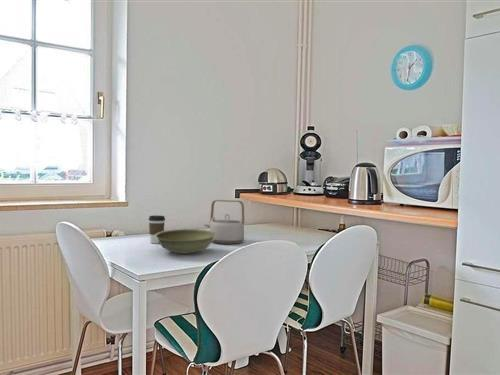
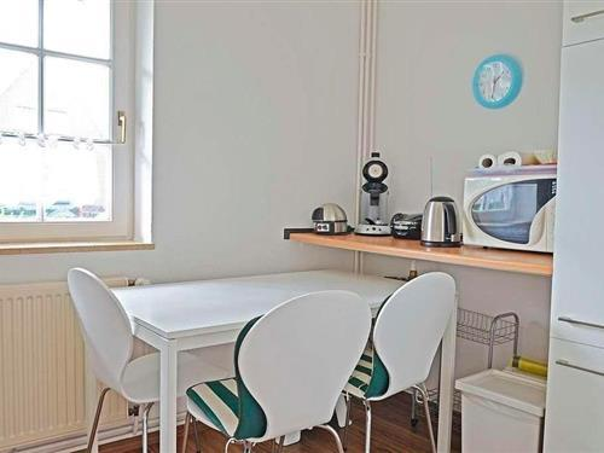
- bowl [155,228,216,254]
- coffee cup [148,215,166,244]
- teapot [203,199,246,245]
